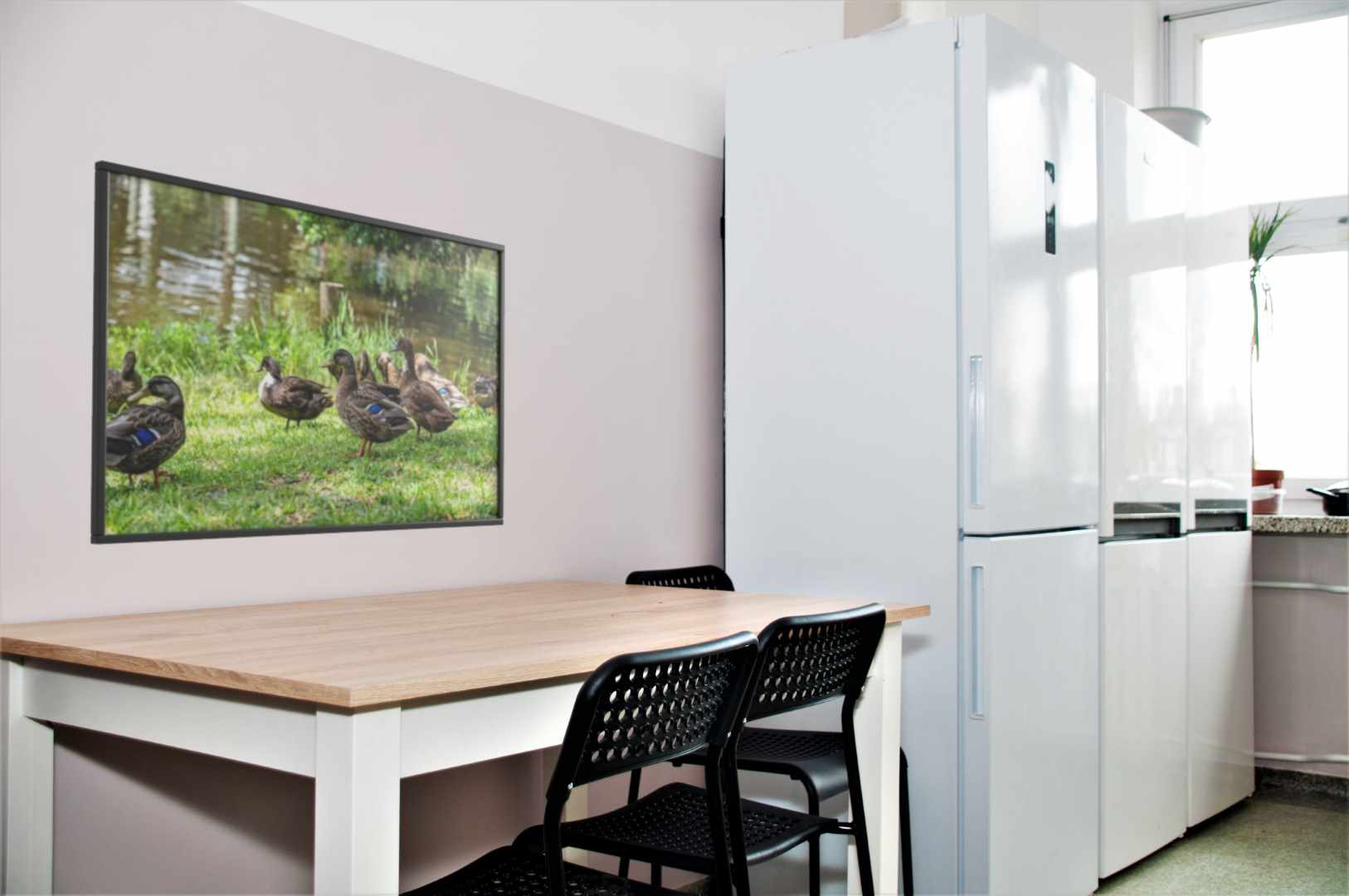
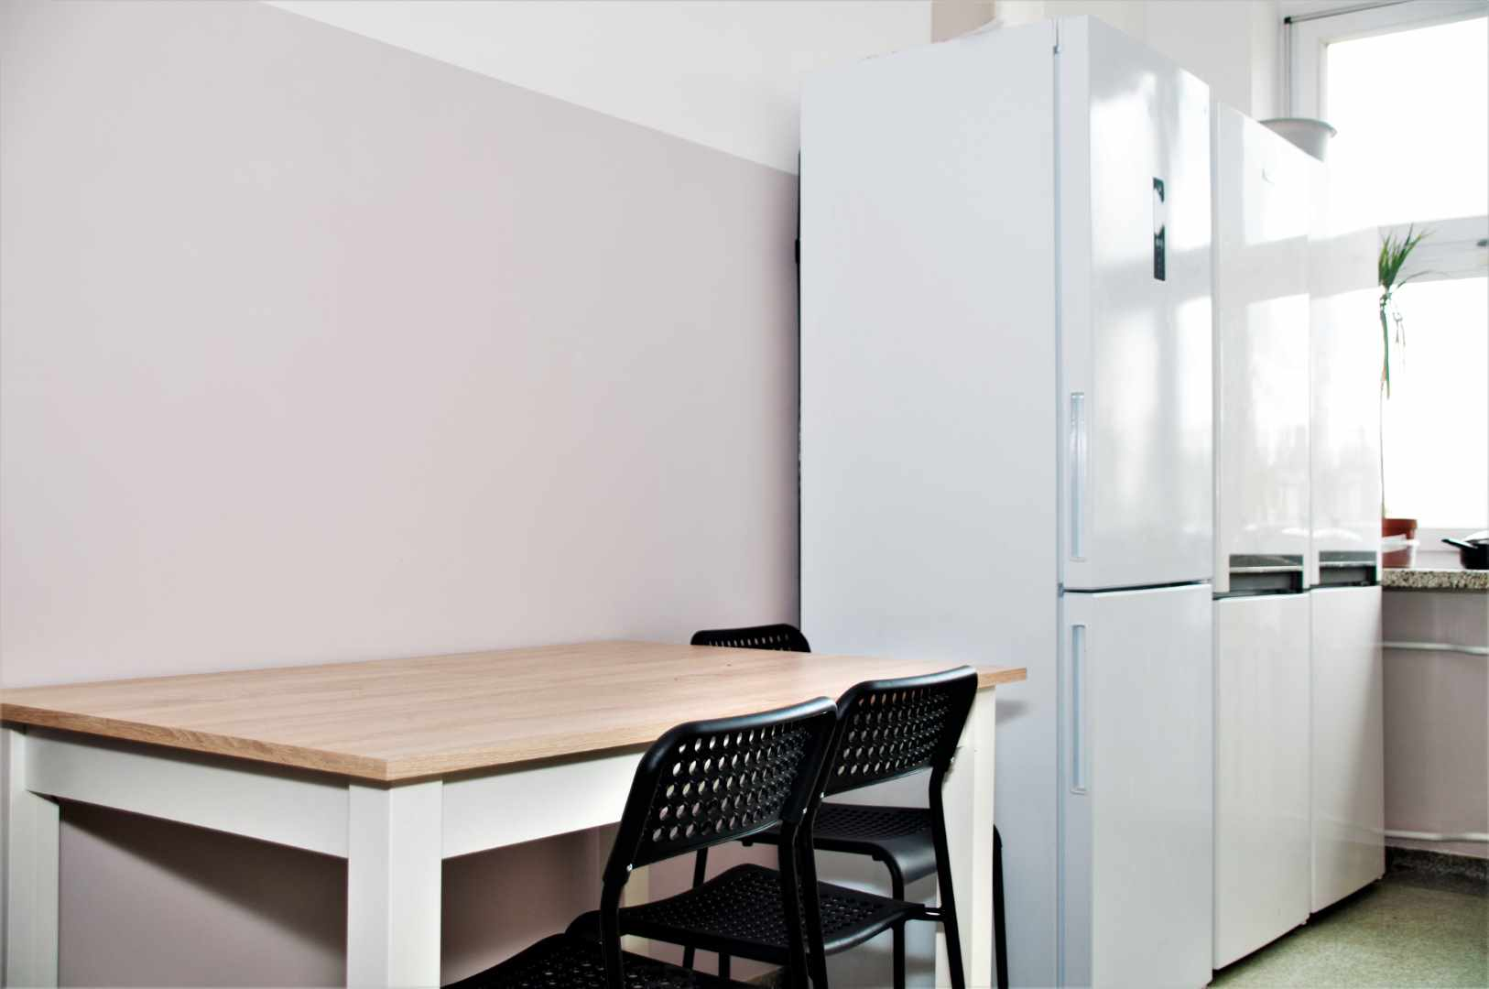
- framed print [90,159,506,546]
